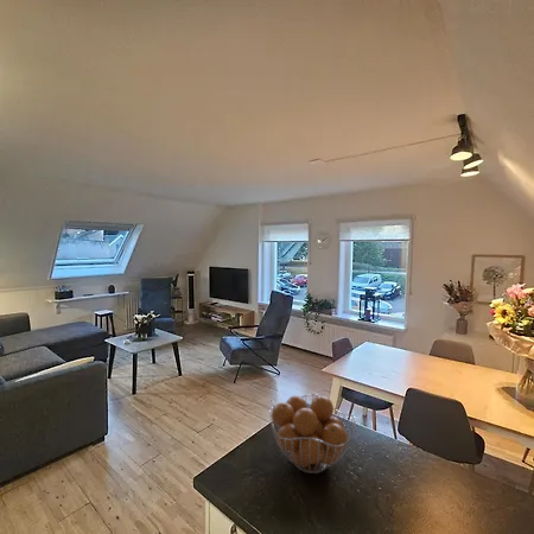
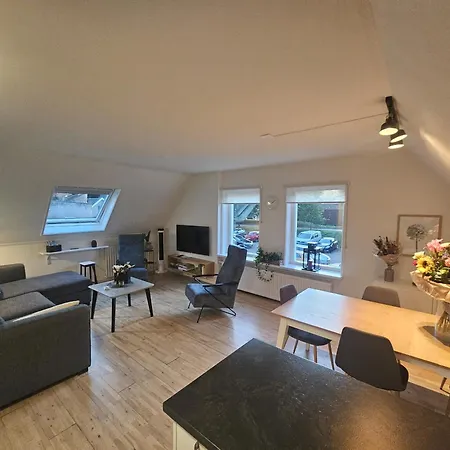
- fruit basket [268,393,357,475]
